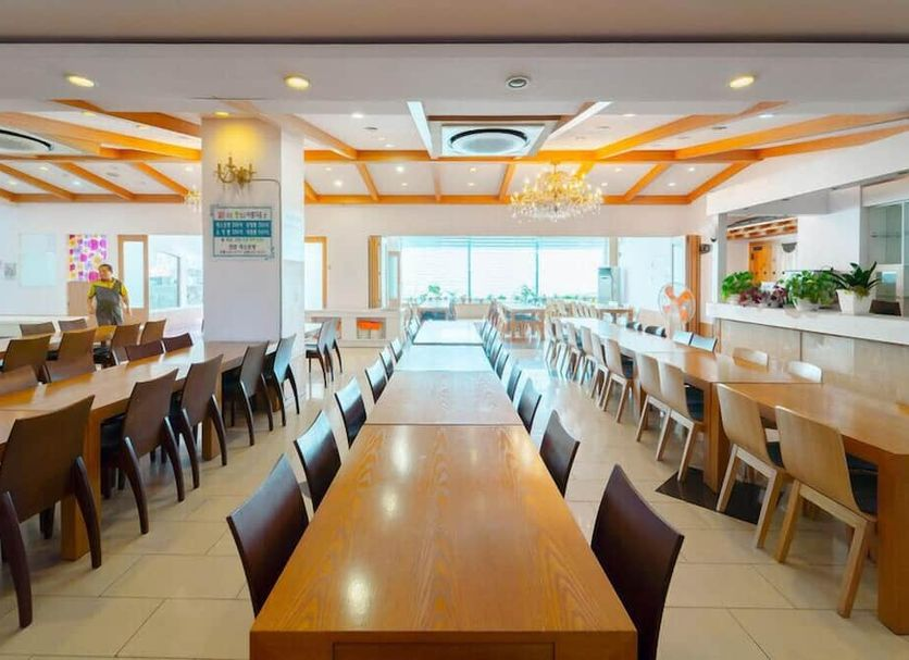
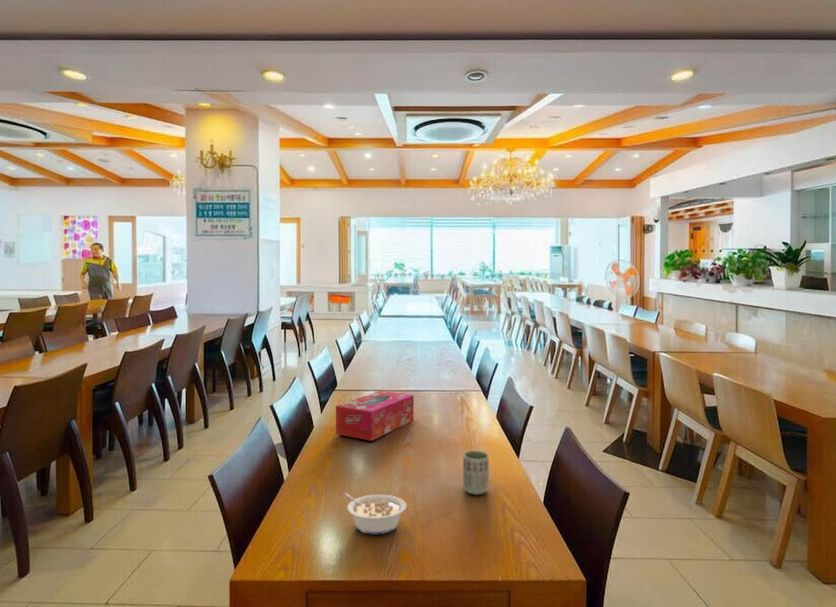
+ cup [462,450,490,496]
+ tissue box [335,390,415,442]
+ legume [342,492,407,535]
